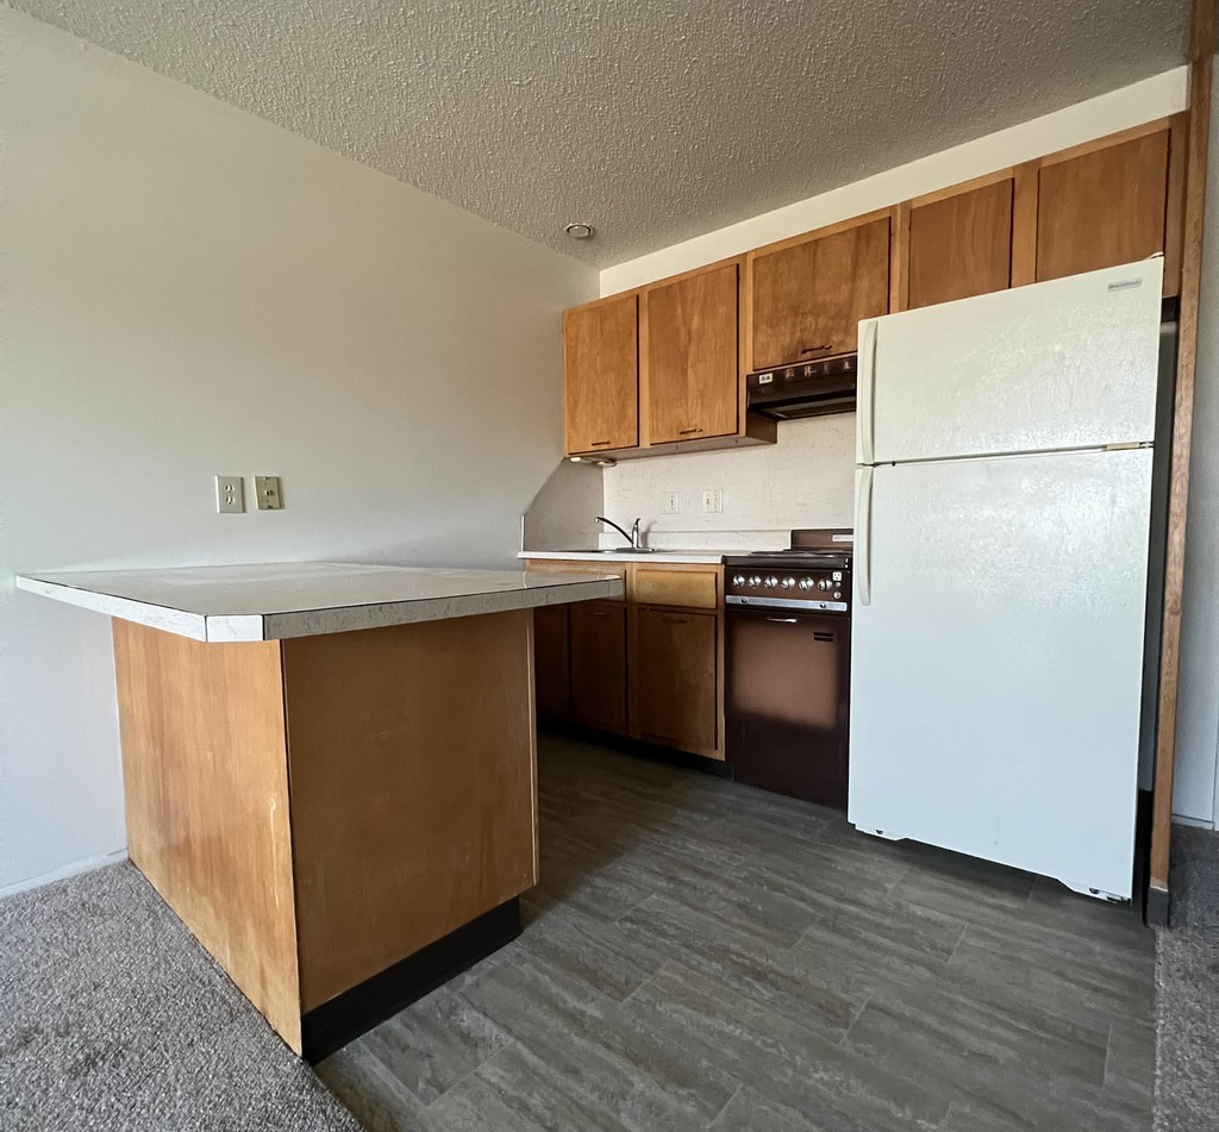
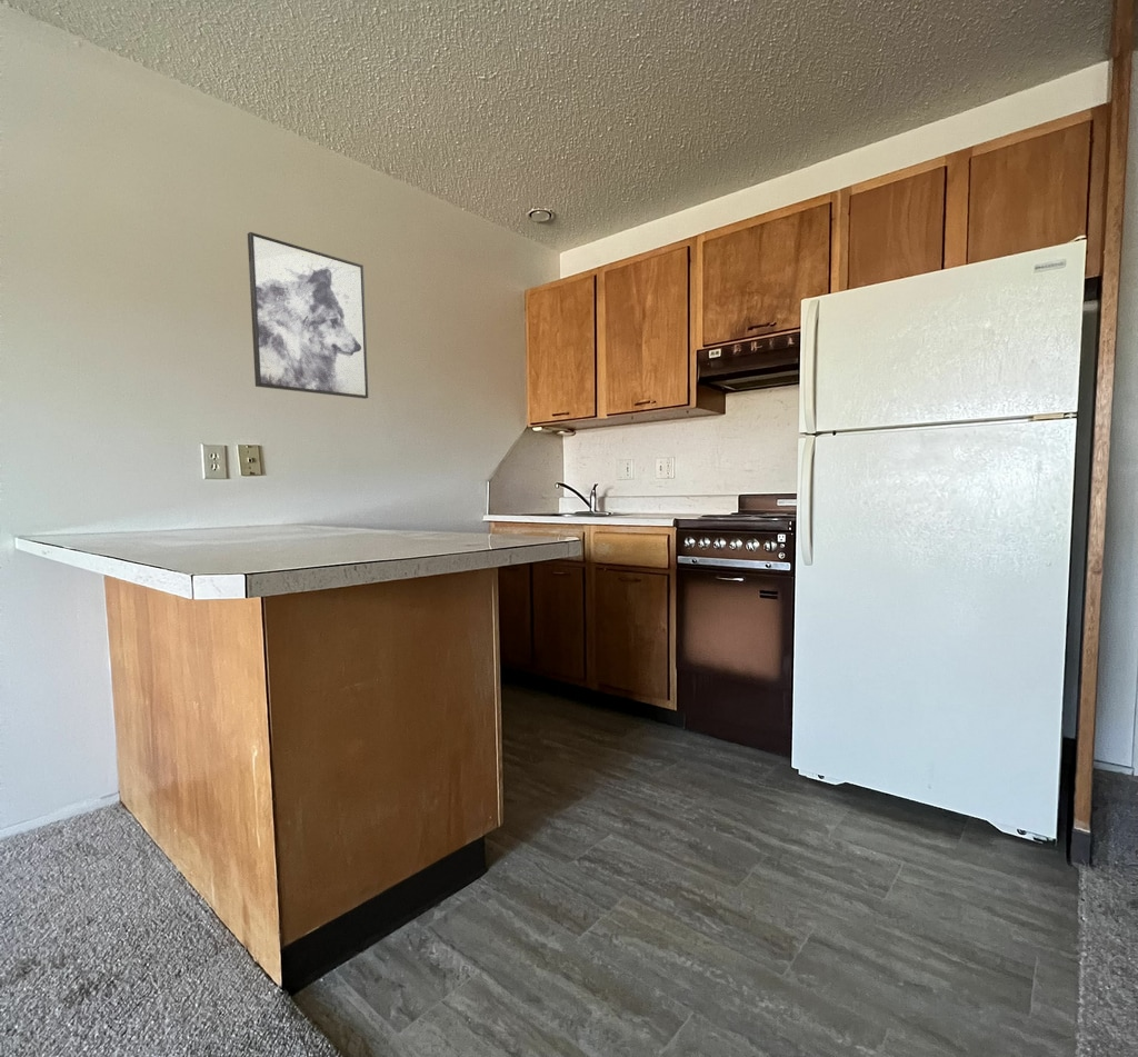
+ wall art [247,231,369,400]
